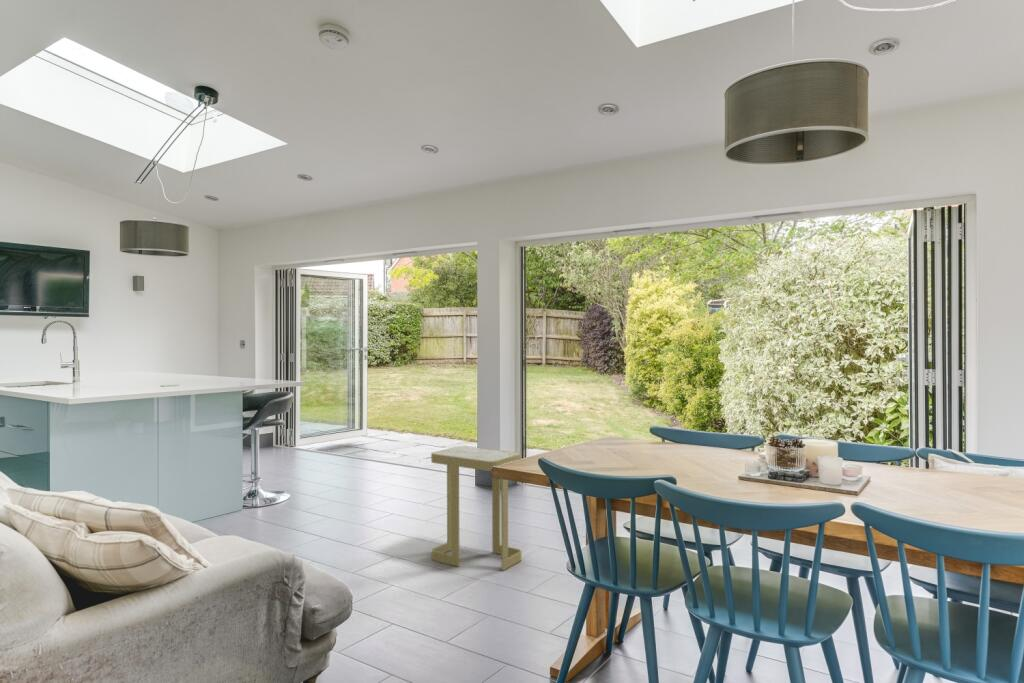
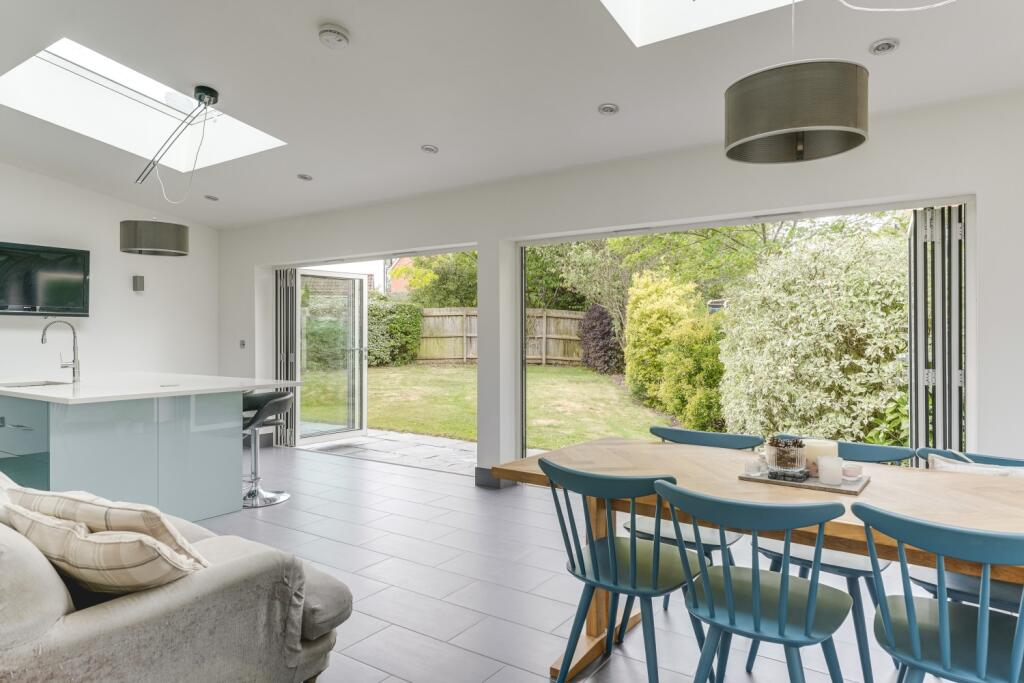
- side table [430,445,522,572]
